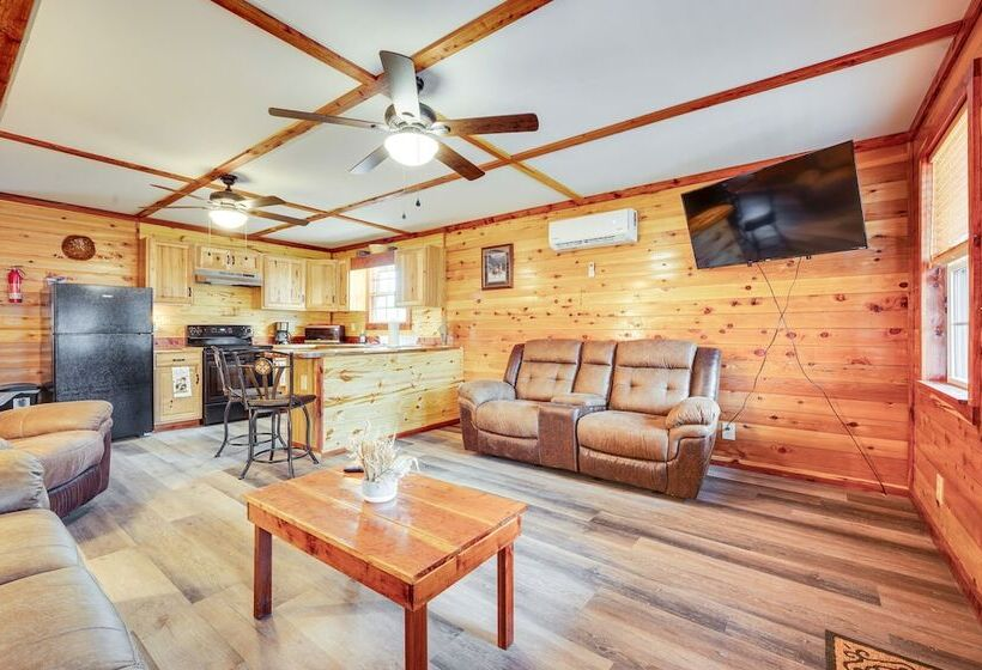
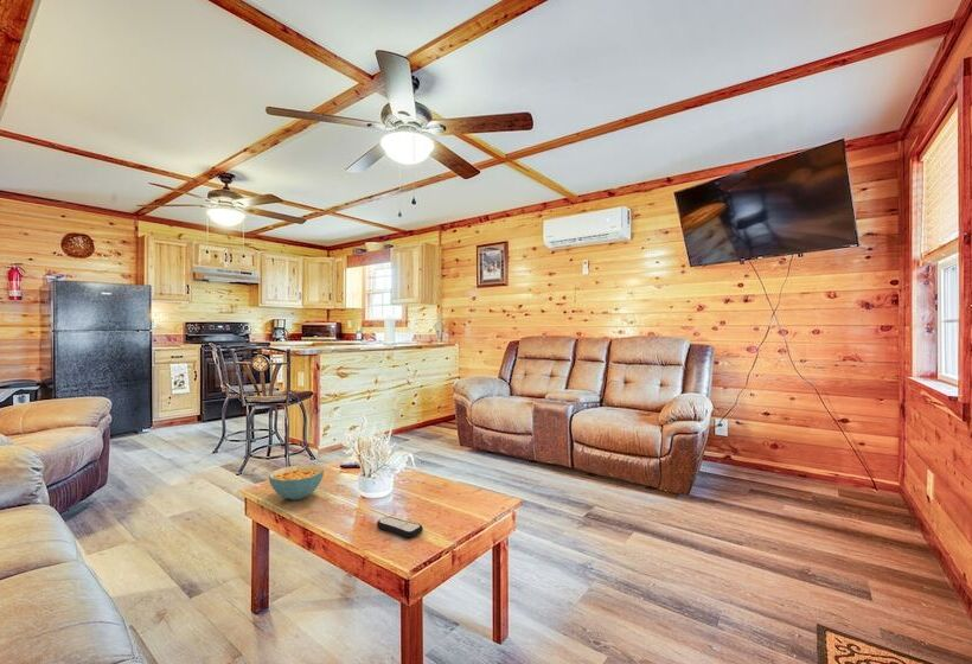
+ cereal bowl [268,464,325,500]
+ remote control [376,516,424,538]
